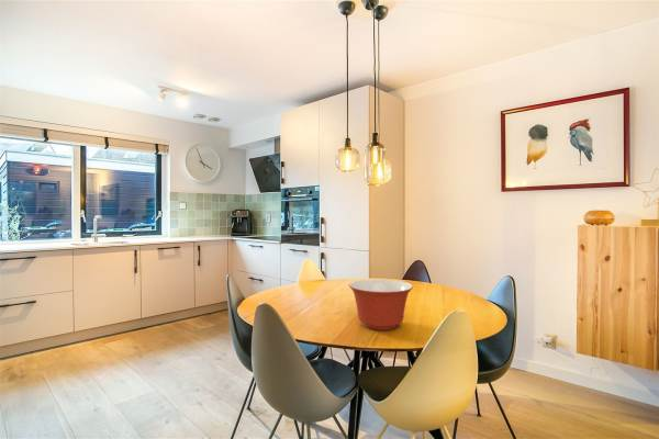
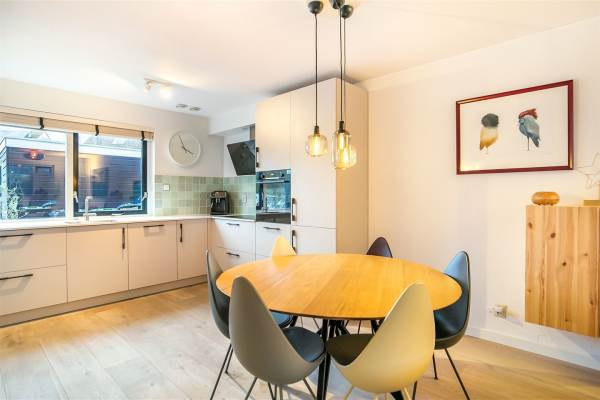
- mixing bowl [348,278,414,331]
